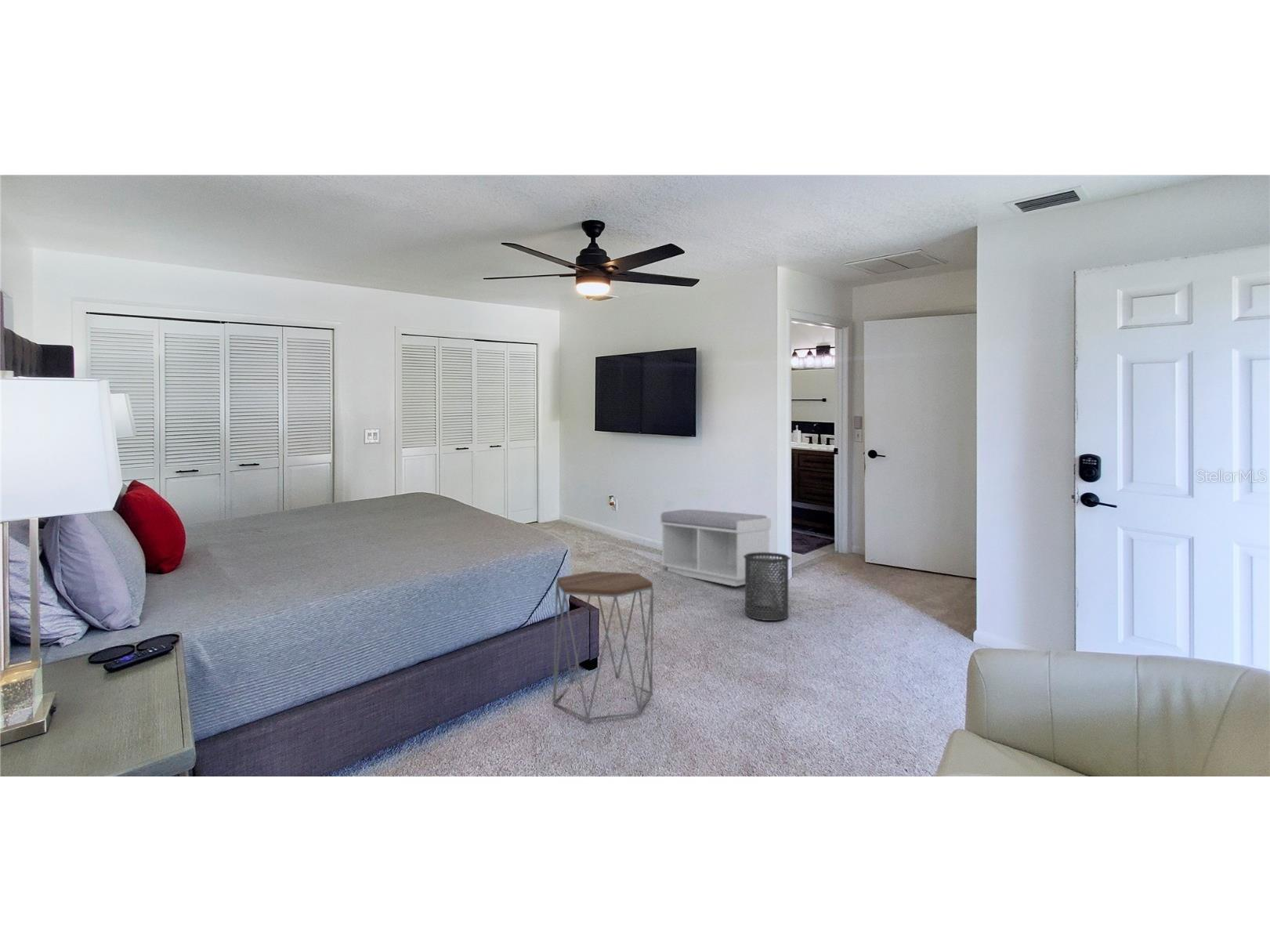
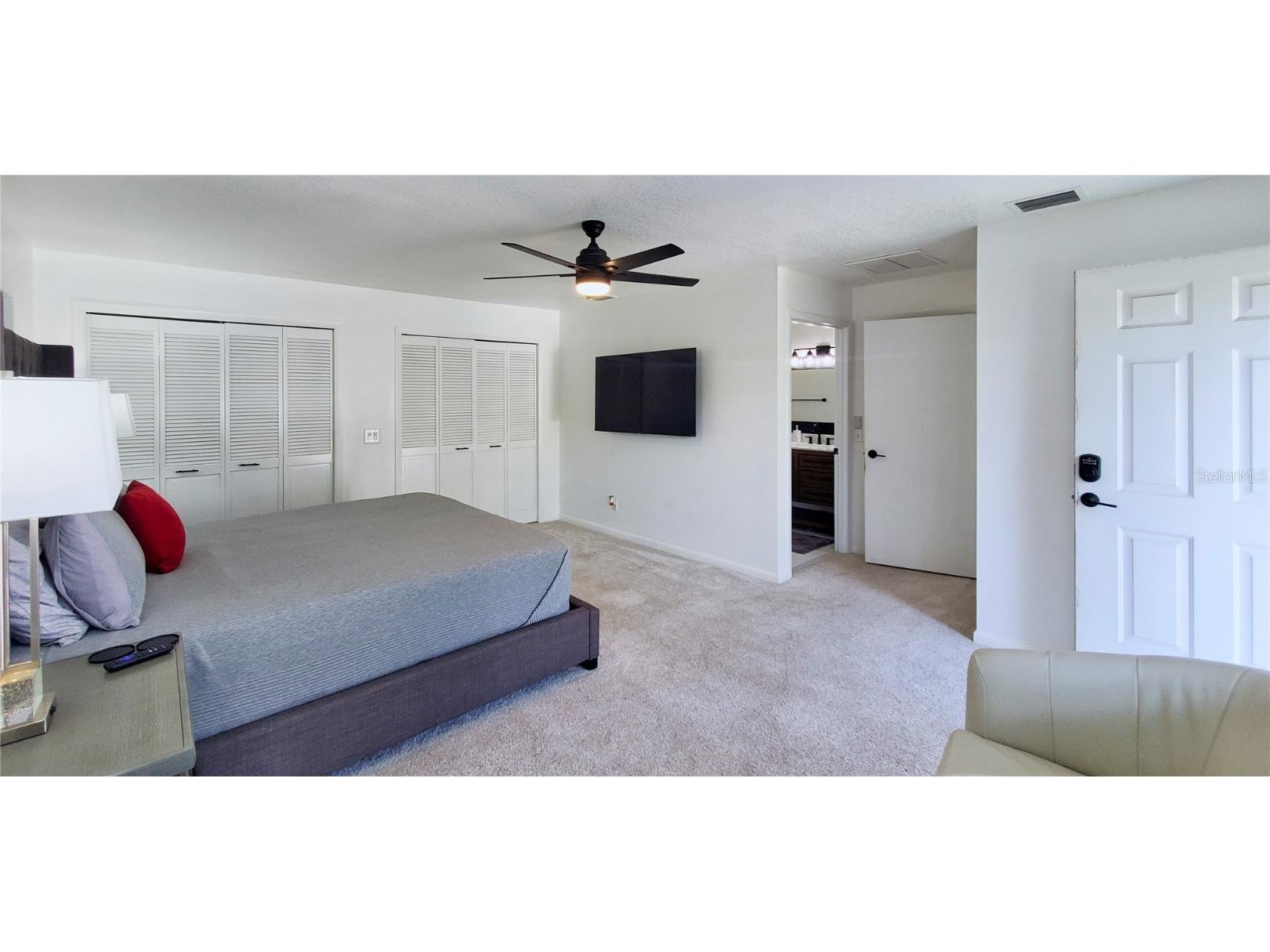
- side table [552,570,654,721]
- trash can [744,552,791,621]
- bench [660,509,772,587]
